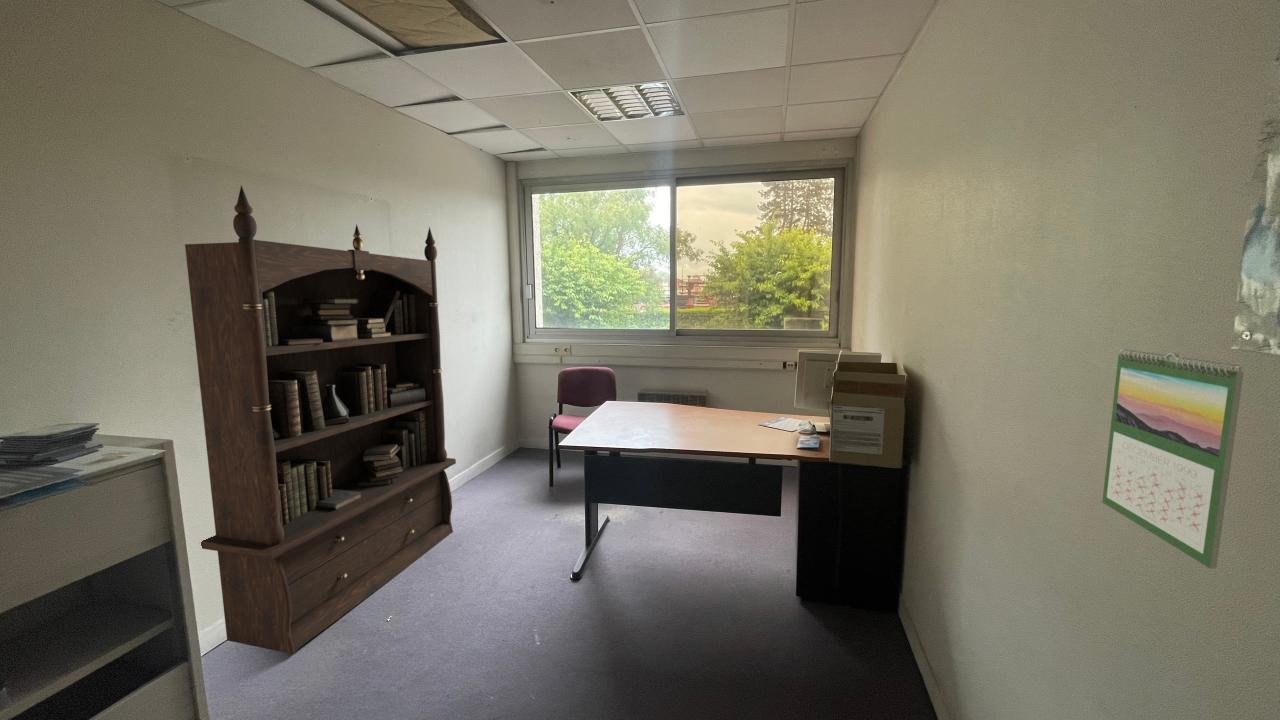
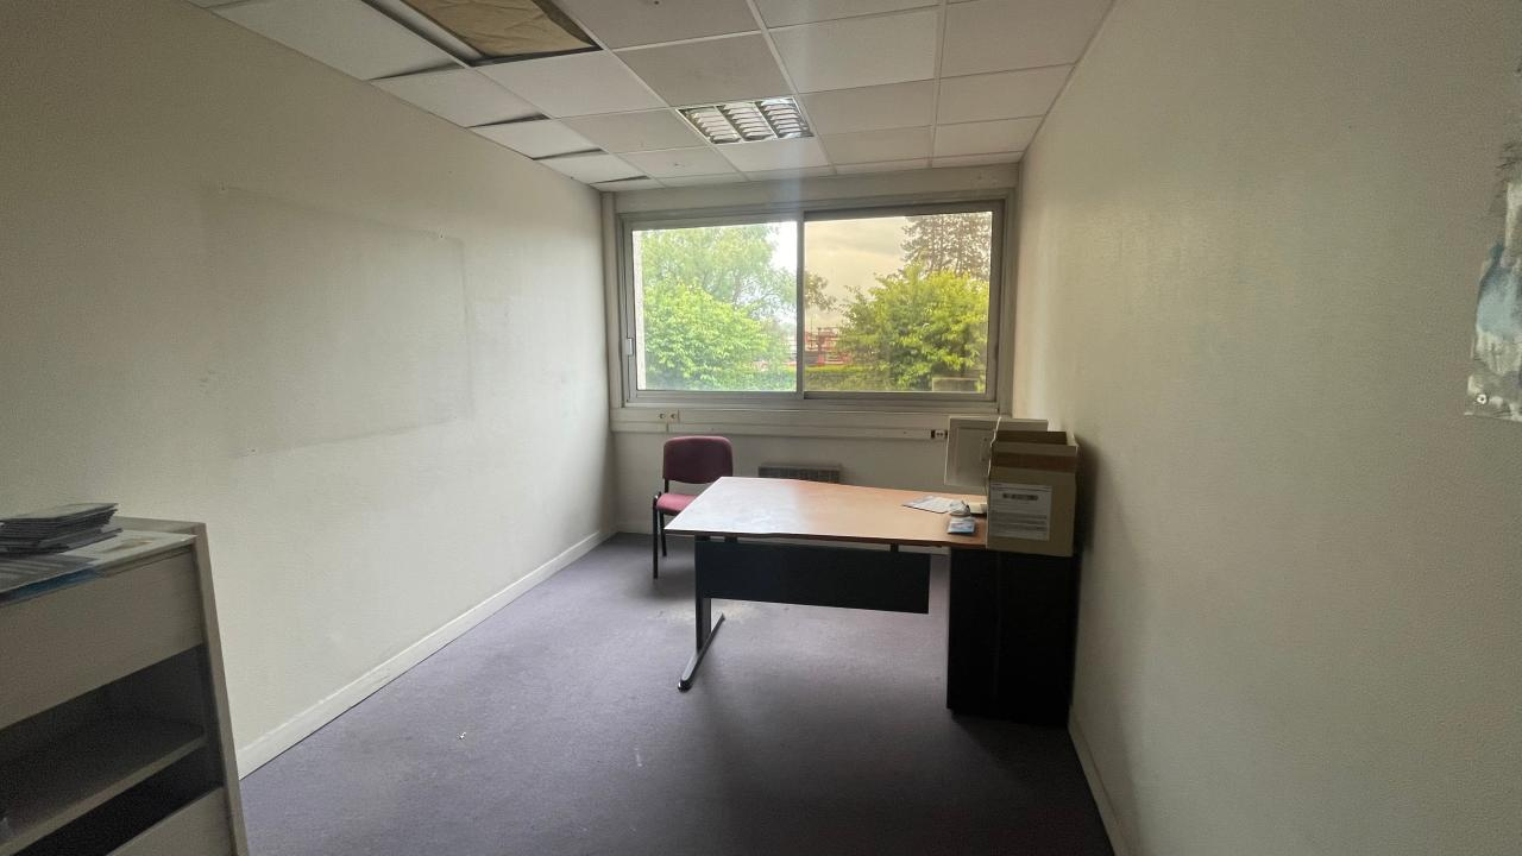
- calendar [1101,348,1245,570]
- bookcase [184,184,457,655]
